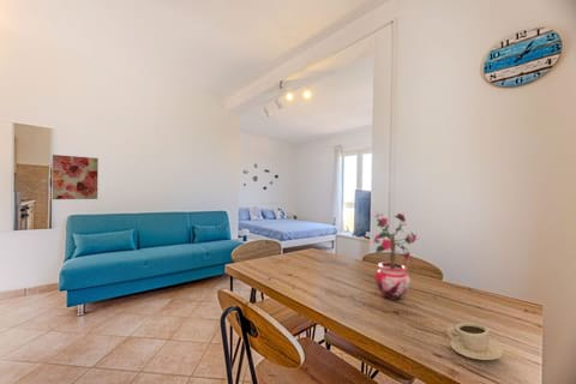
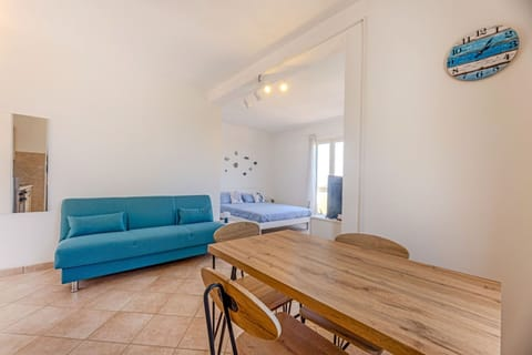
- cup [445,322,505,361]
- wall art [52,154,100,200]
- potted plant [372,212,420,301]
